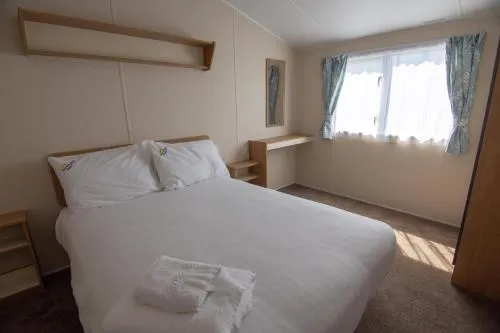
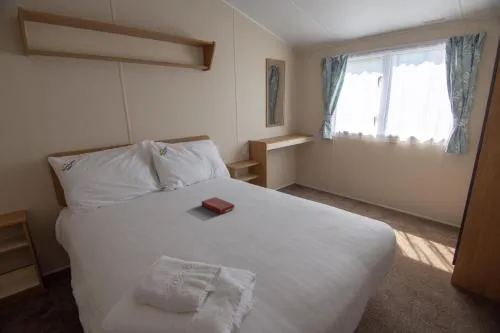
+ book [201,196,235,215]
